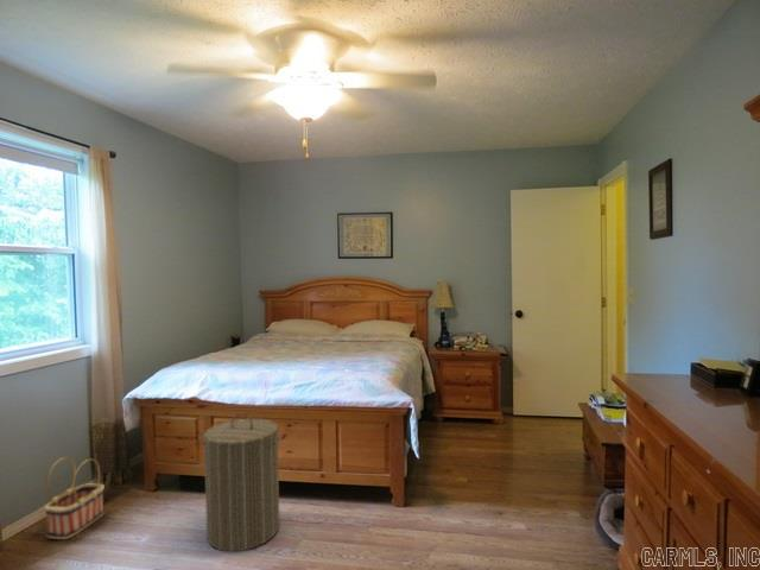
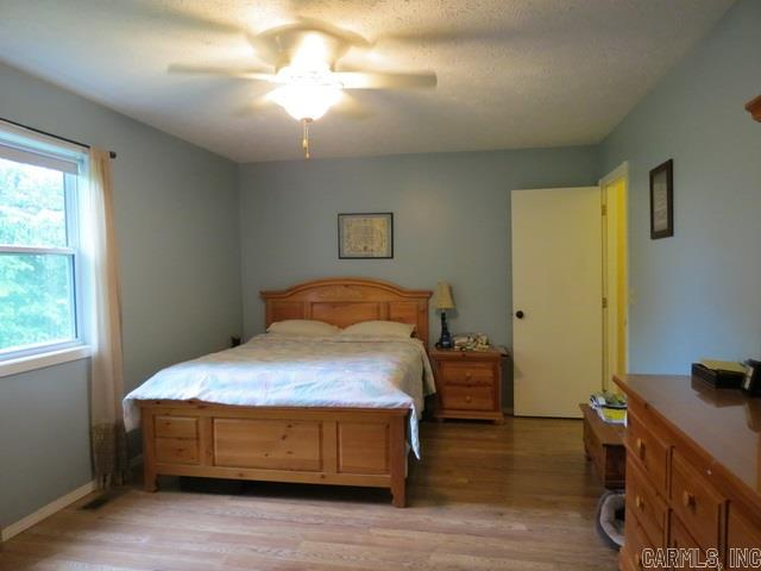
- basket [43,456,106,540]
- laundry hamper [197,412,285,552]
